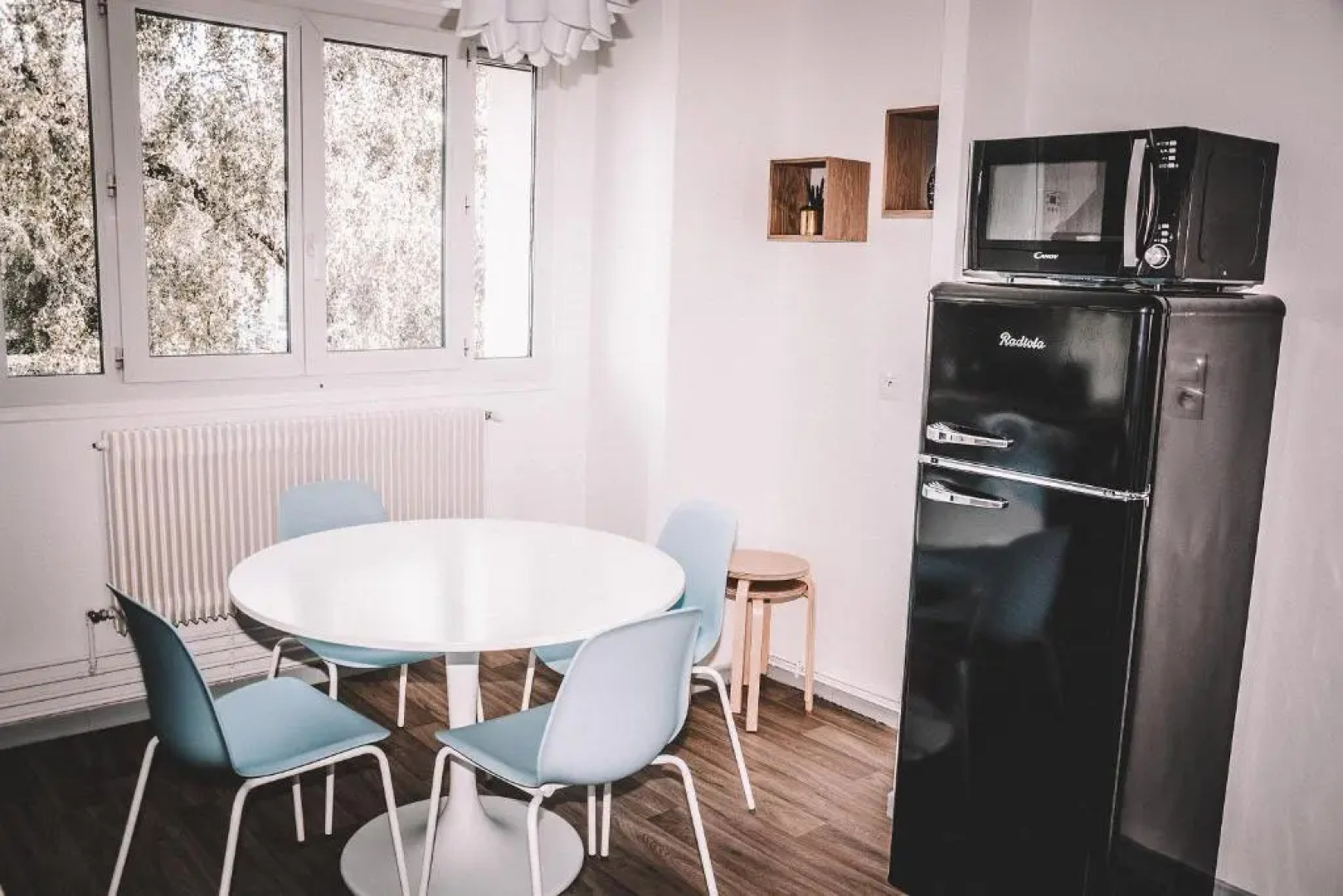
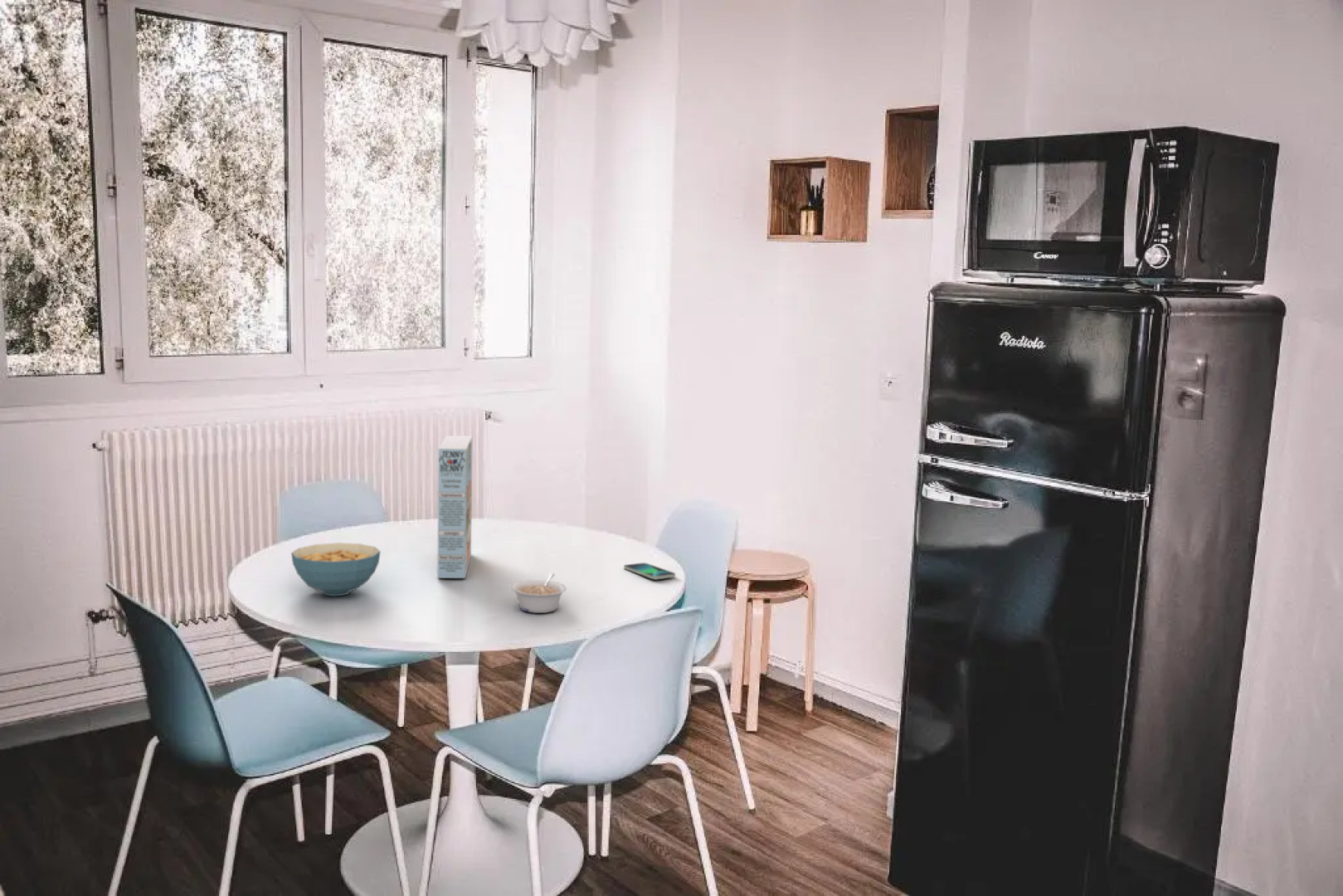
+ cereal bowl [290,542,382,597]
+ smartphone [623,562,676,581]
+ legume [511,572,567,614]
+ cereal box [436,435,473,579]
